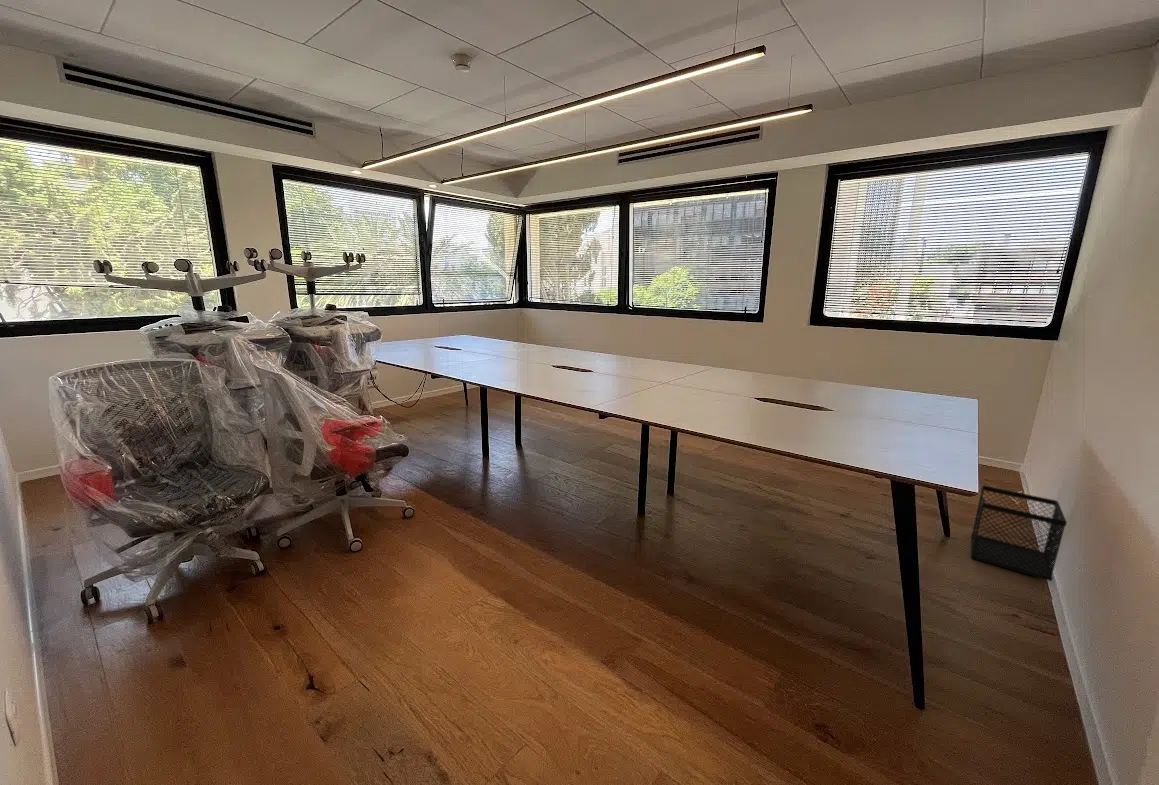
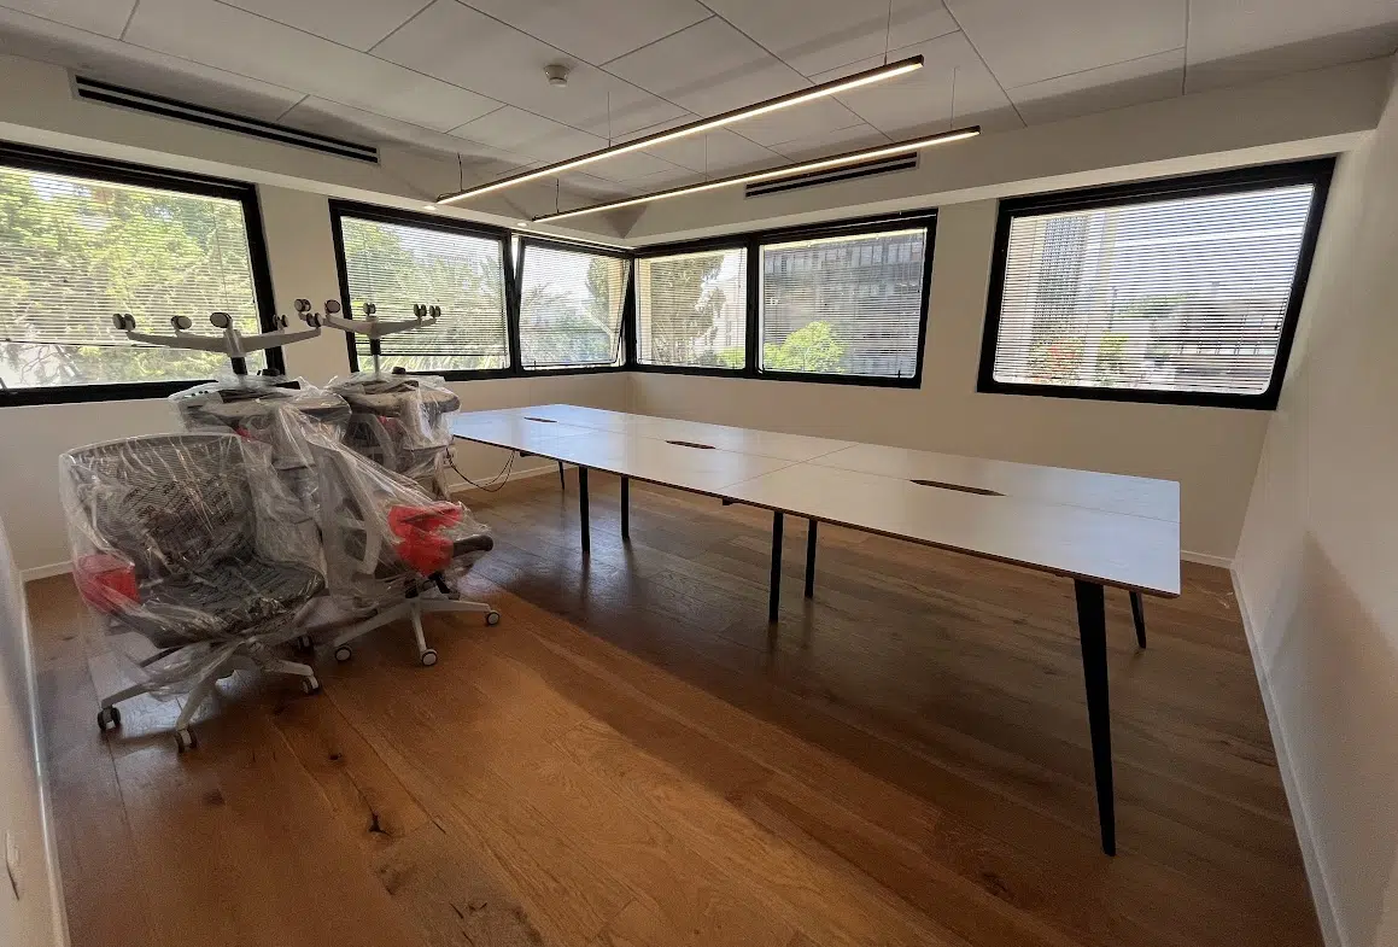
- wastebasket [970,485,1068,582]
